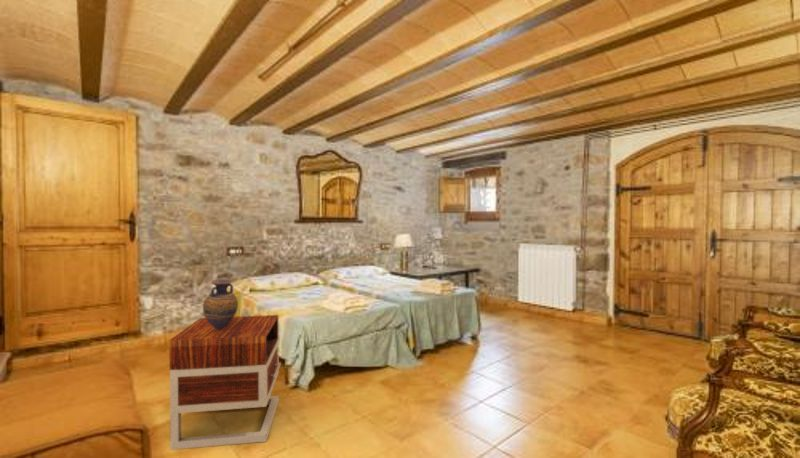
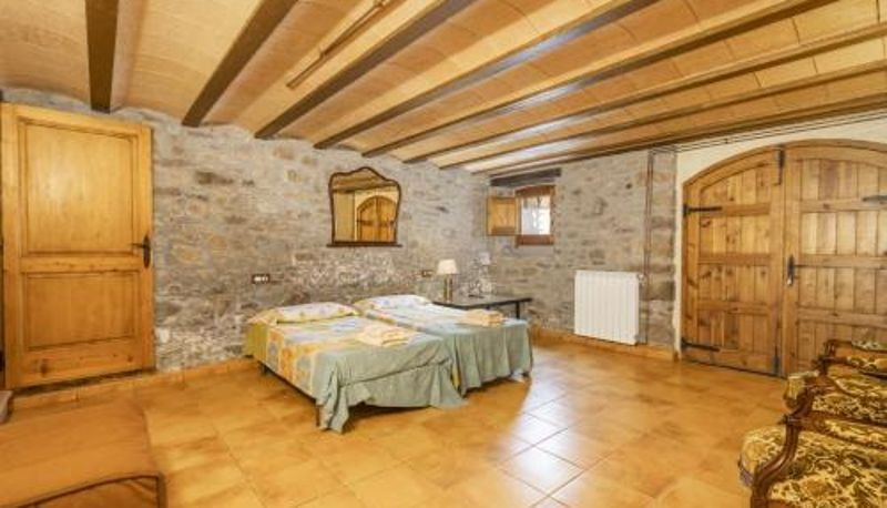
- nightstand [168,314,282,451]
- vase [202,278,239,330]
